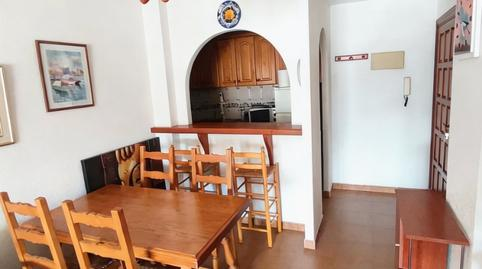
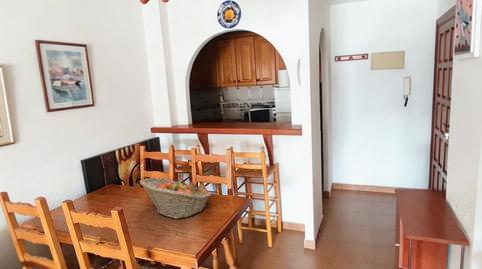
+ fruit basket [139,177,212,220]
